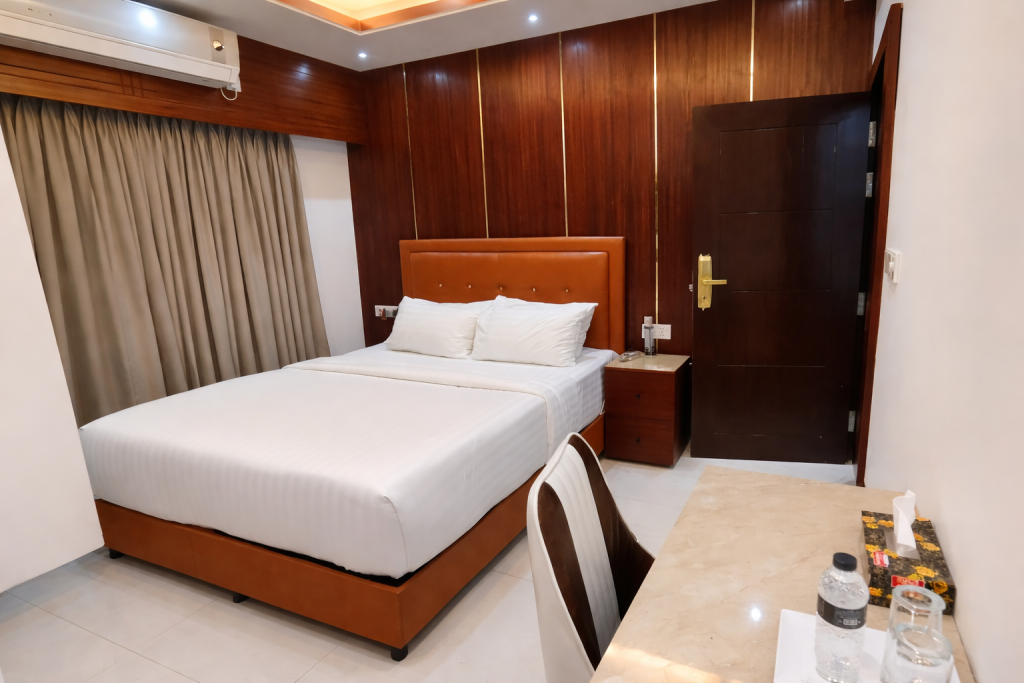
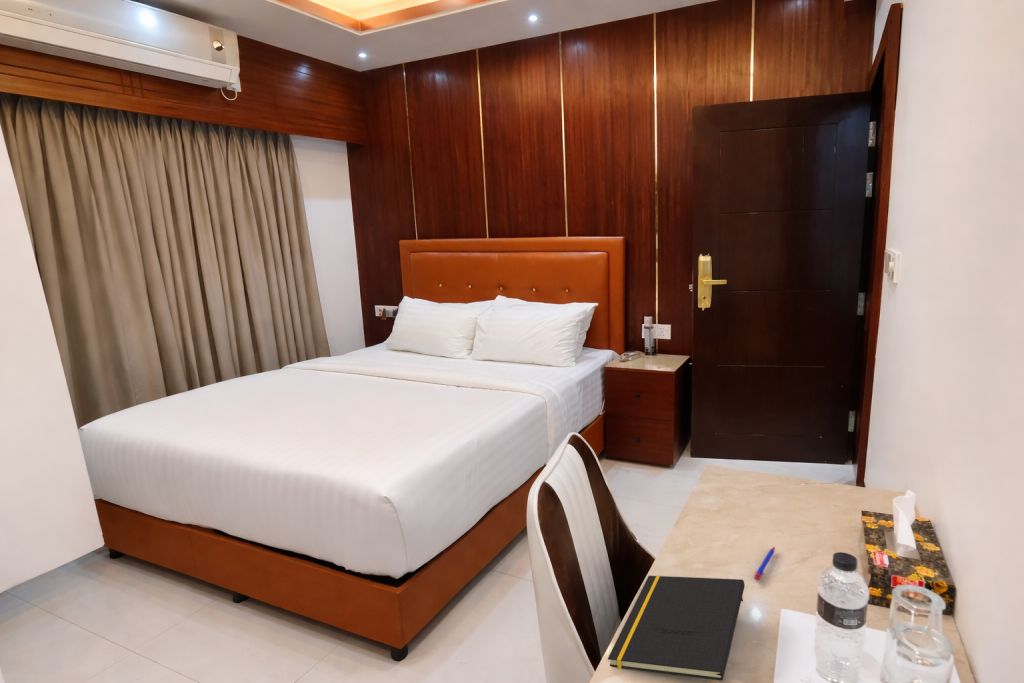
+ pen [754,546,776,581]
+ notepad [607,574,746,682]
